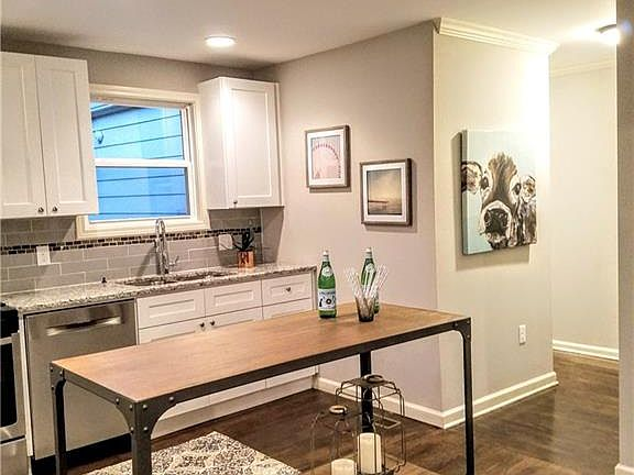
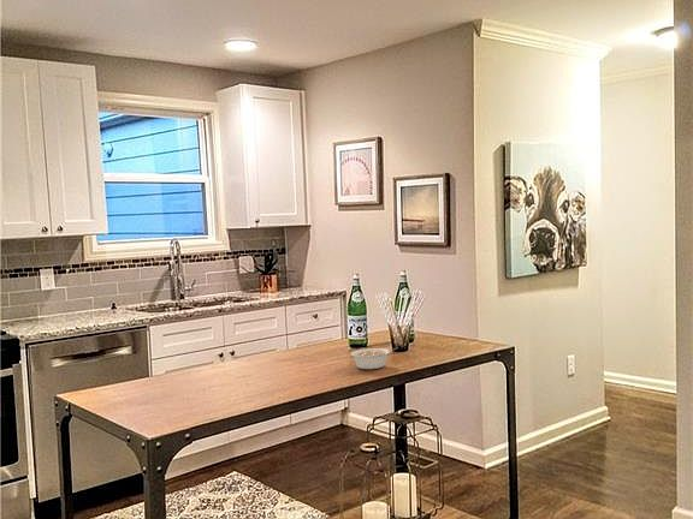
+ legume [350,346,399,370]
